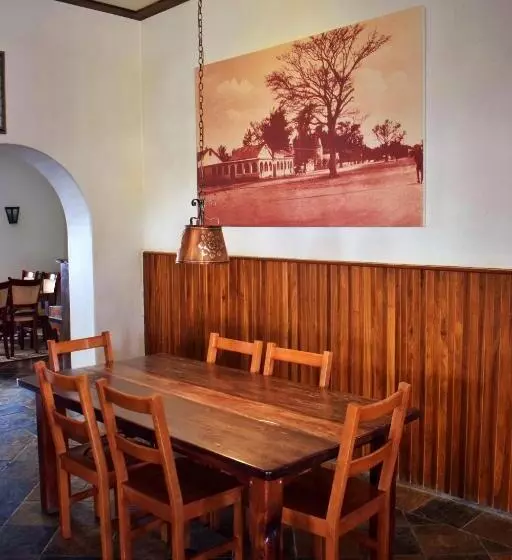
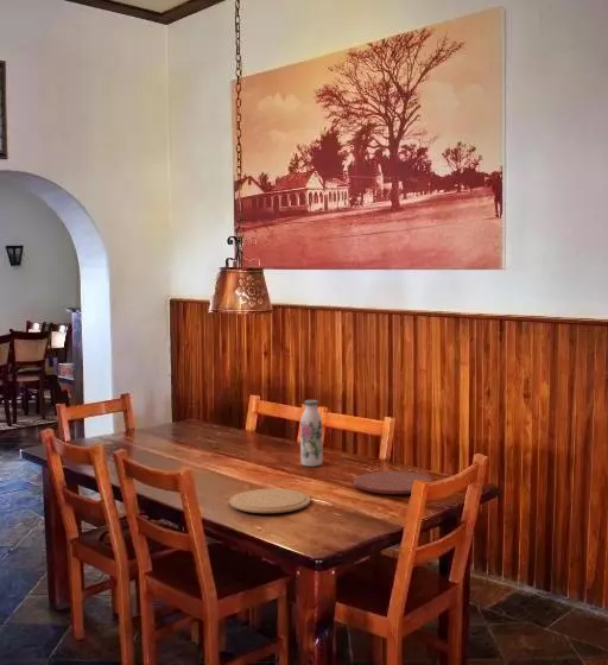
+ plate [228,488,311,514]
+ water bottle [299,399,323,468]
+ plate [353,470,433,495]
